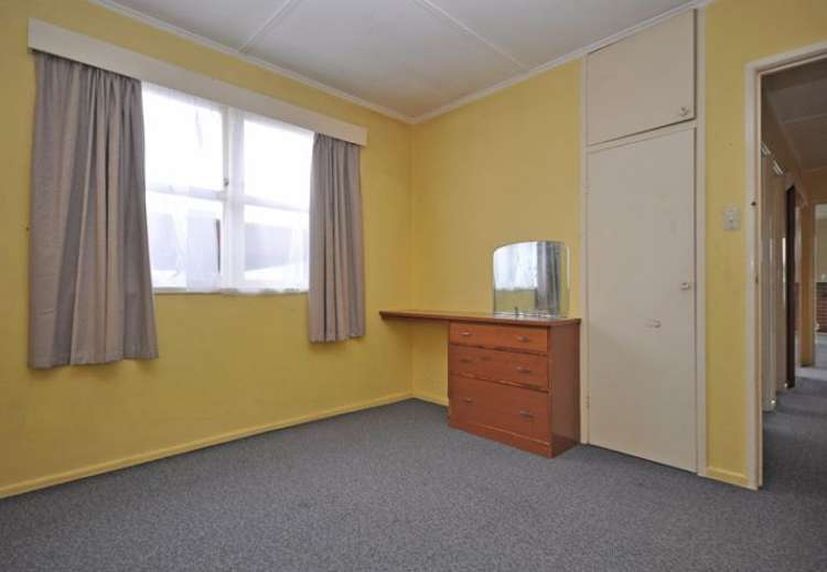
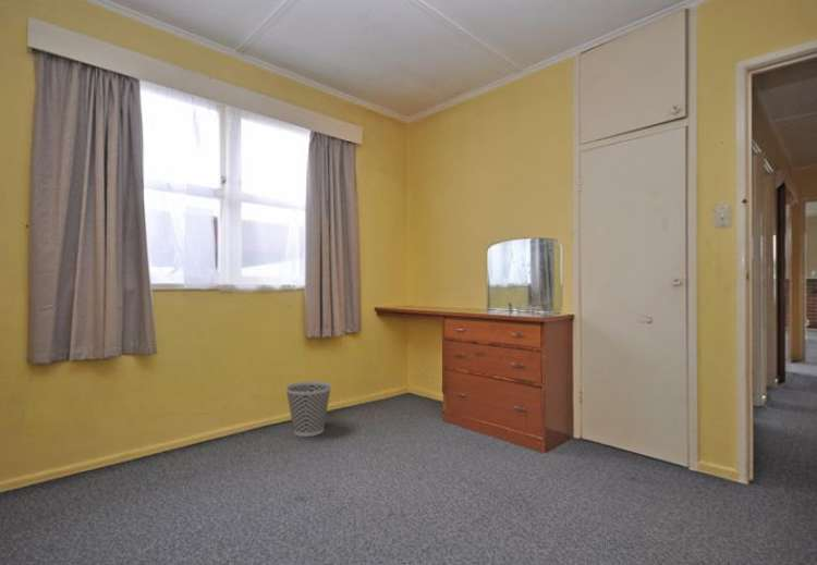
+ wastebasket [284,380,333,438]
